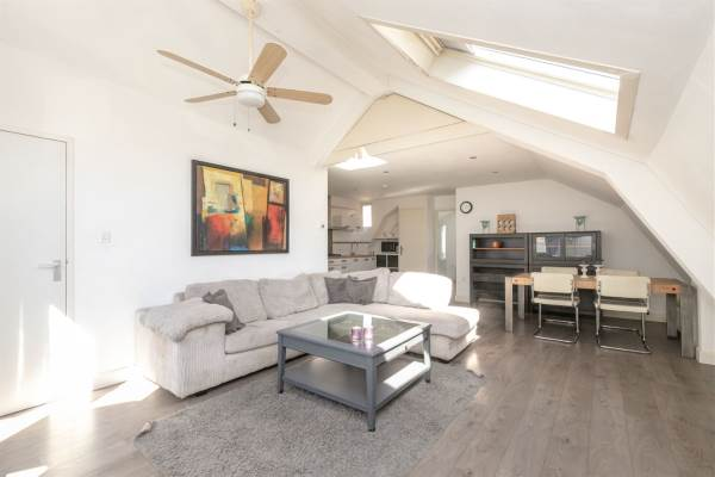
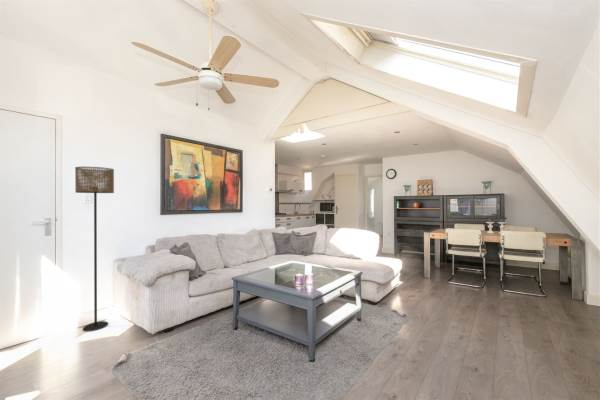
+ floor lamp [74,166,115,332]
